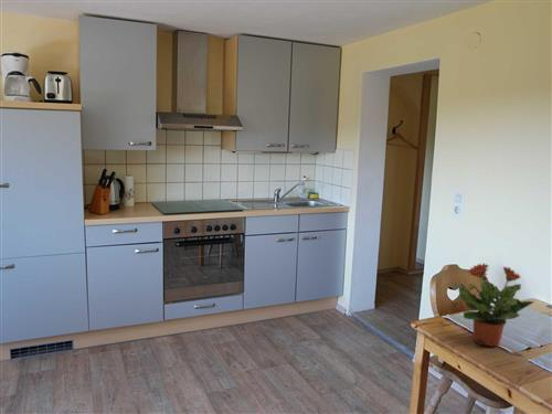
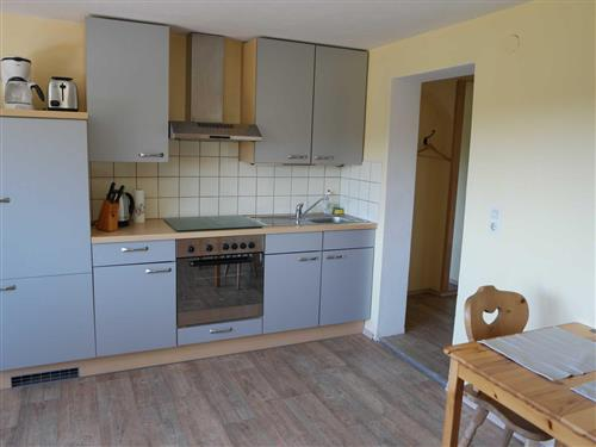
- potted plant [452,262,535,348]
